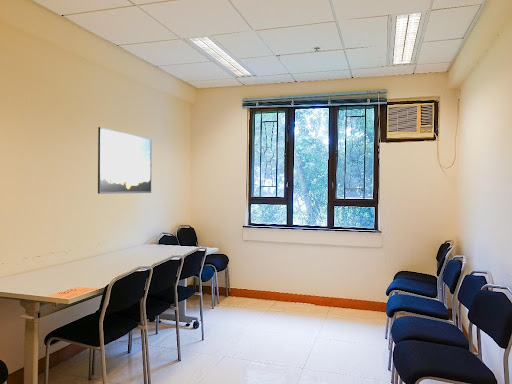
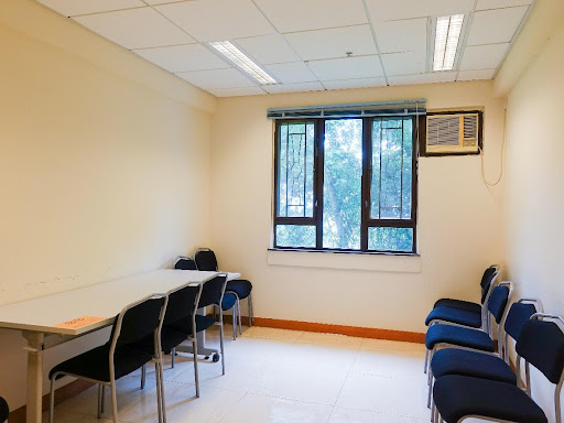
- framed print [97,126,153,195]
